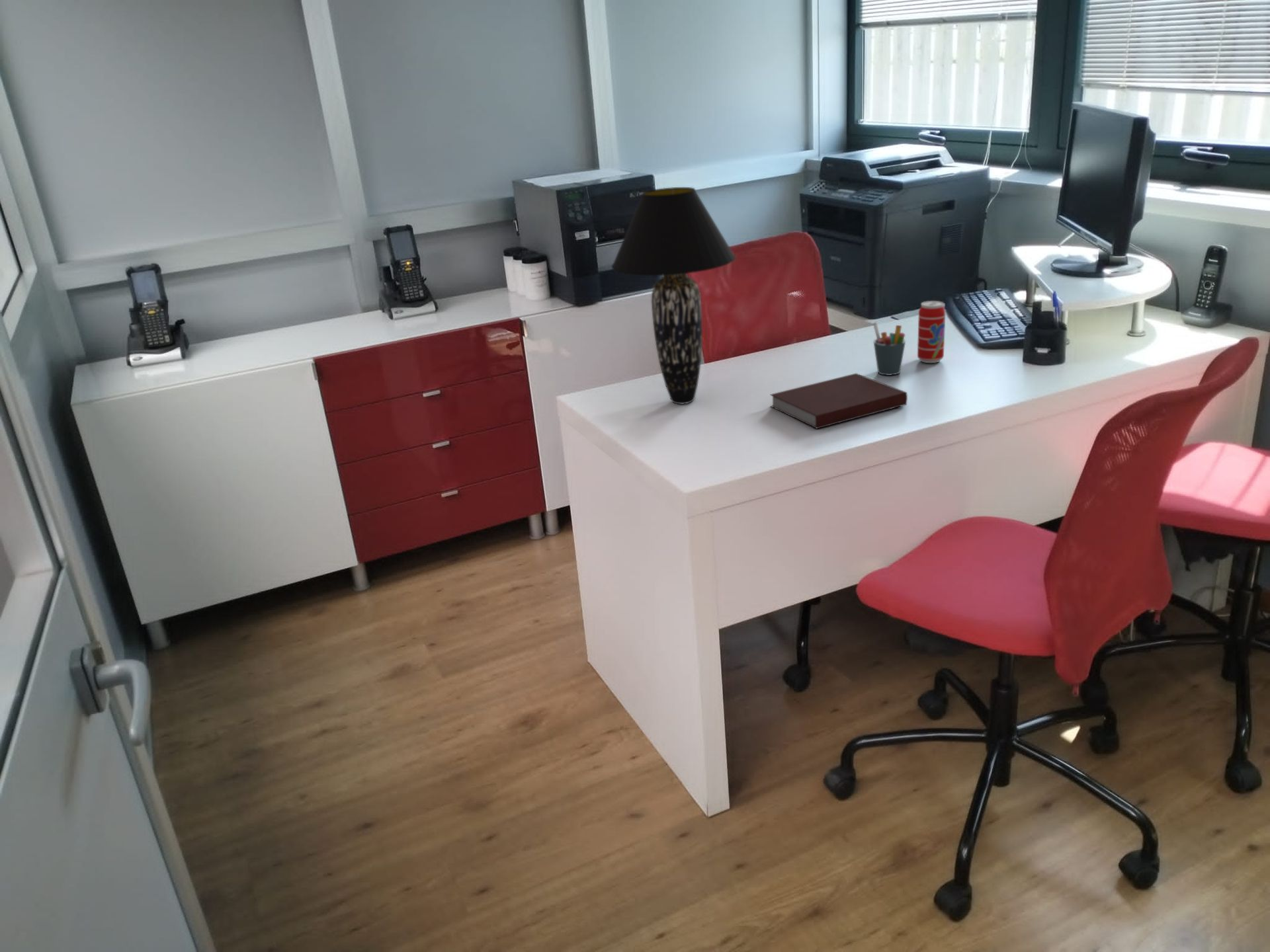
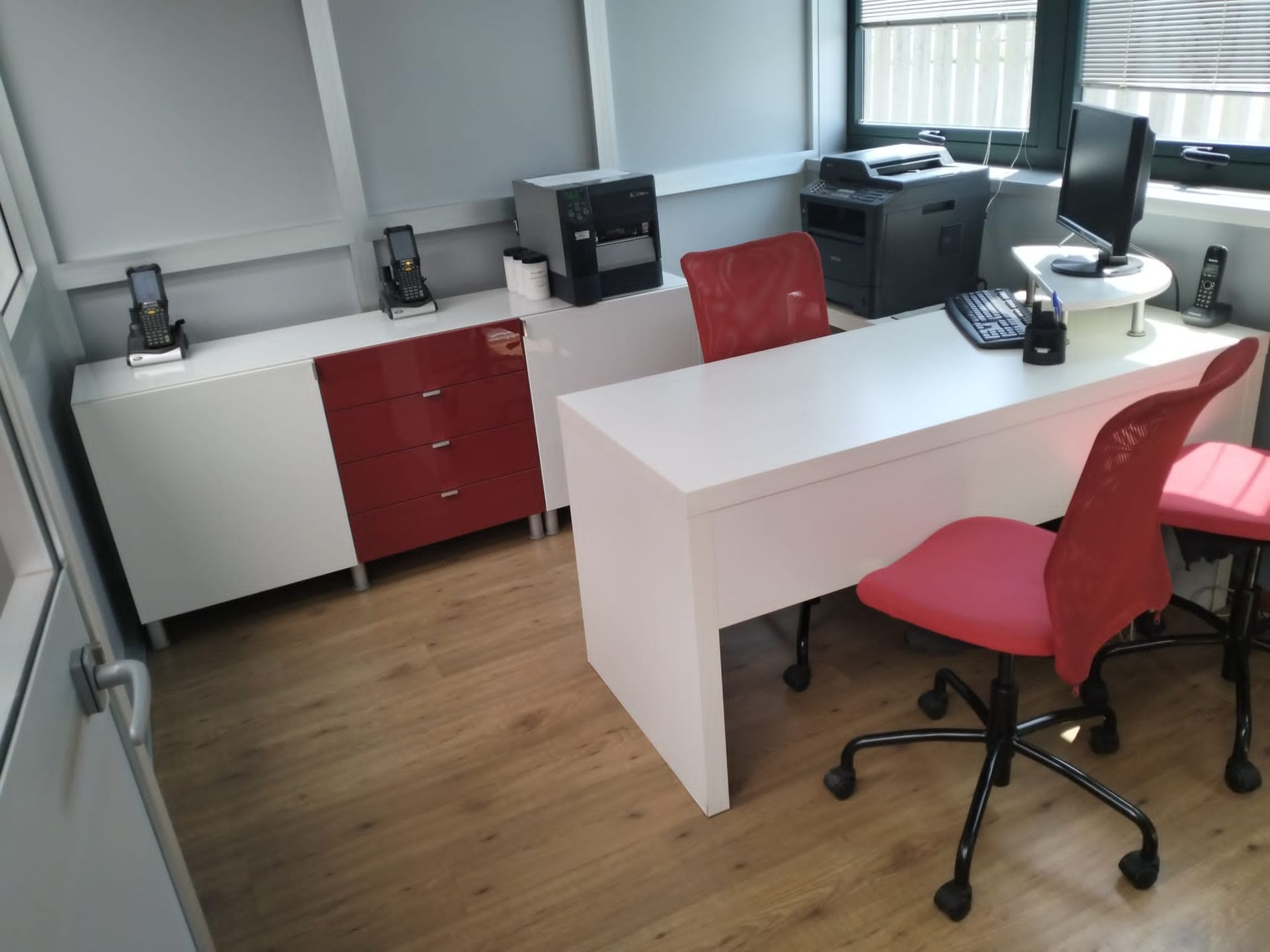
- notebook [769,373,908,429]
- table lamp [611,186,736,405]
- beverage can [917,300,946,364]
- pen holder [872,321,906,376]
